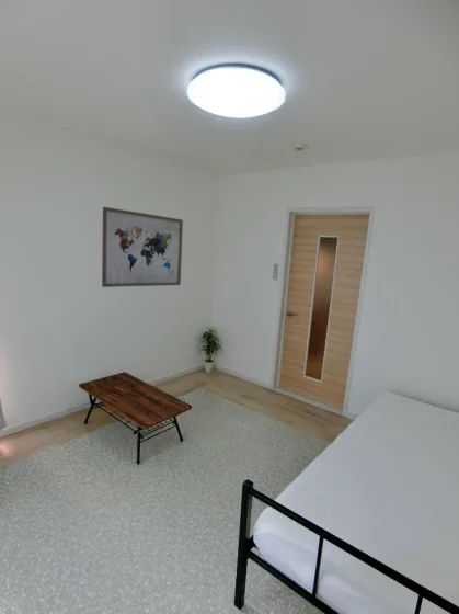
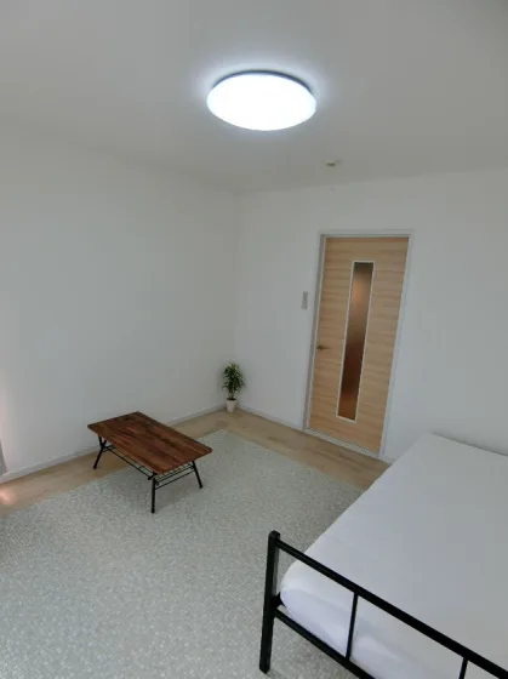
- wall art [101,206,184,288]
